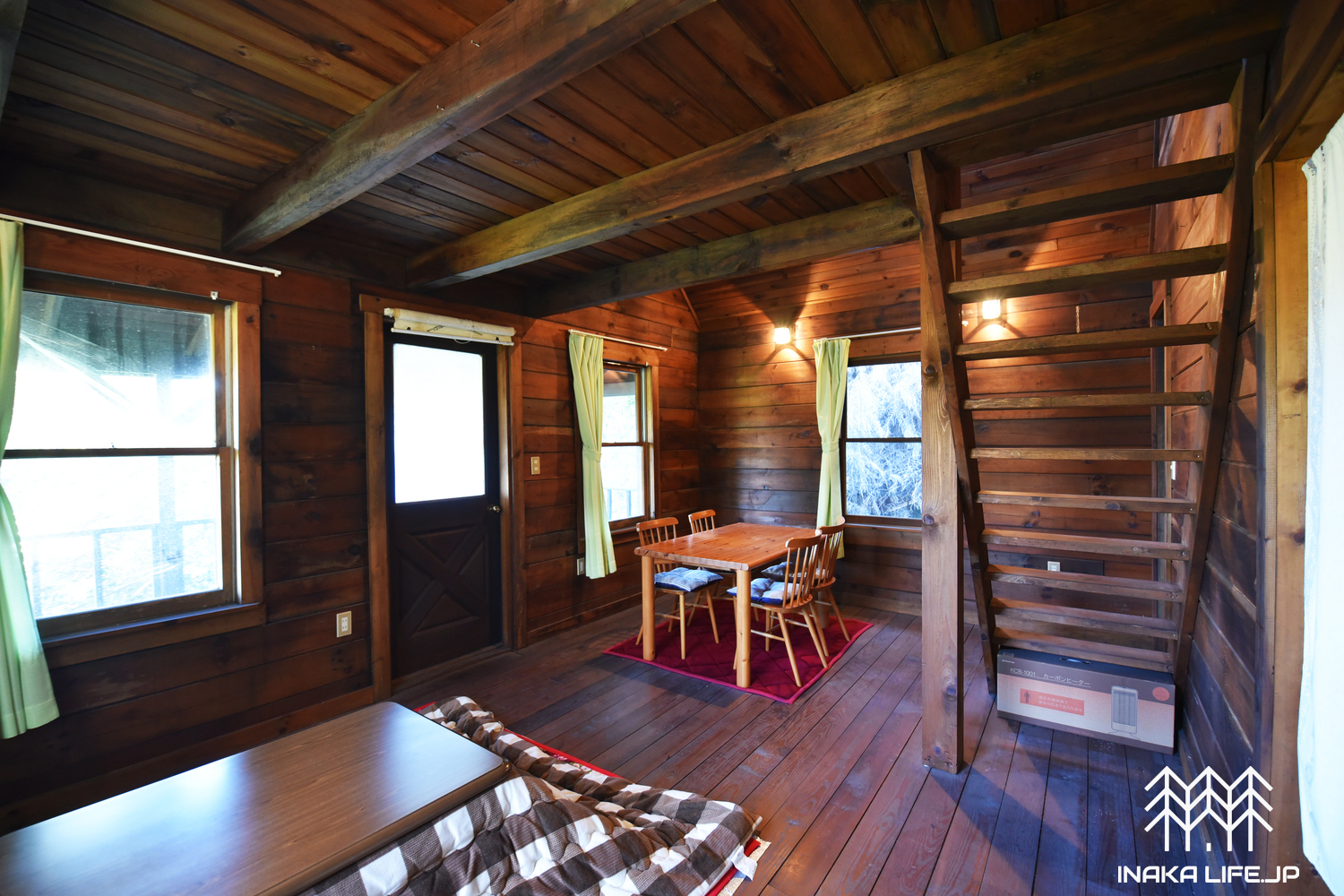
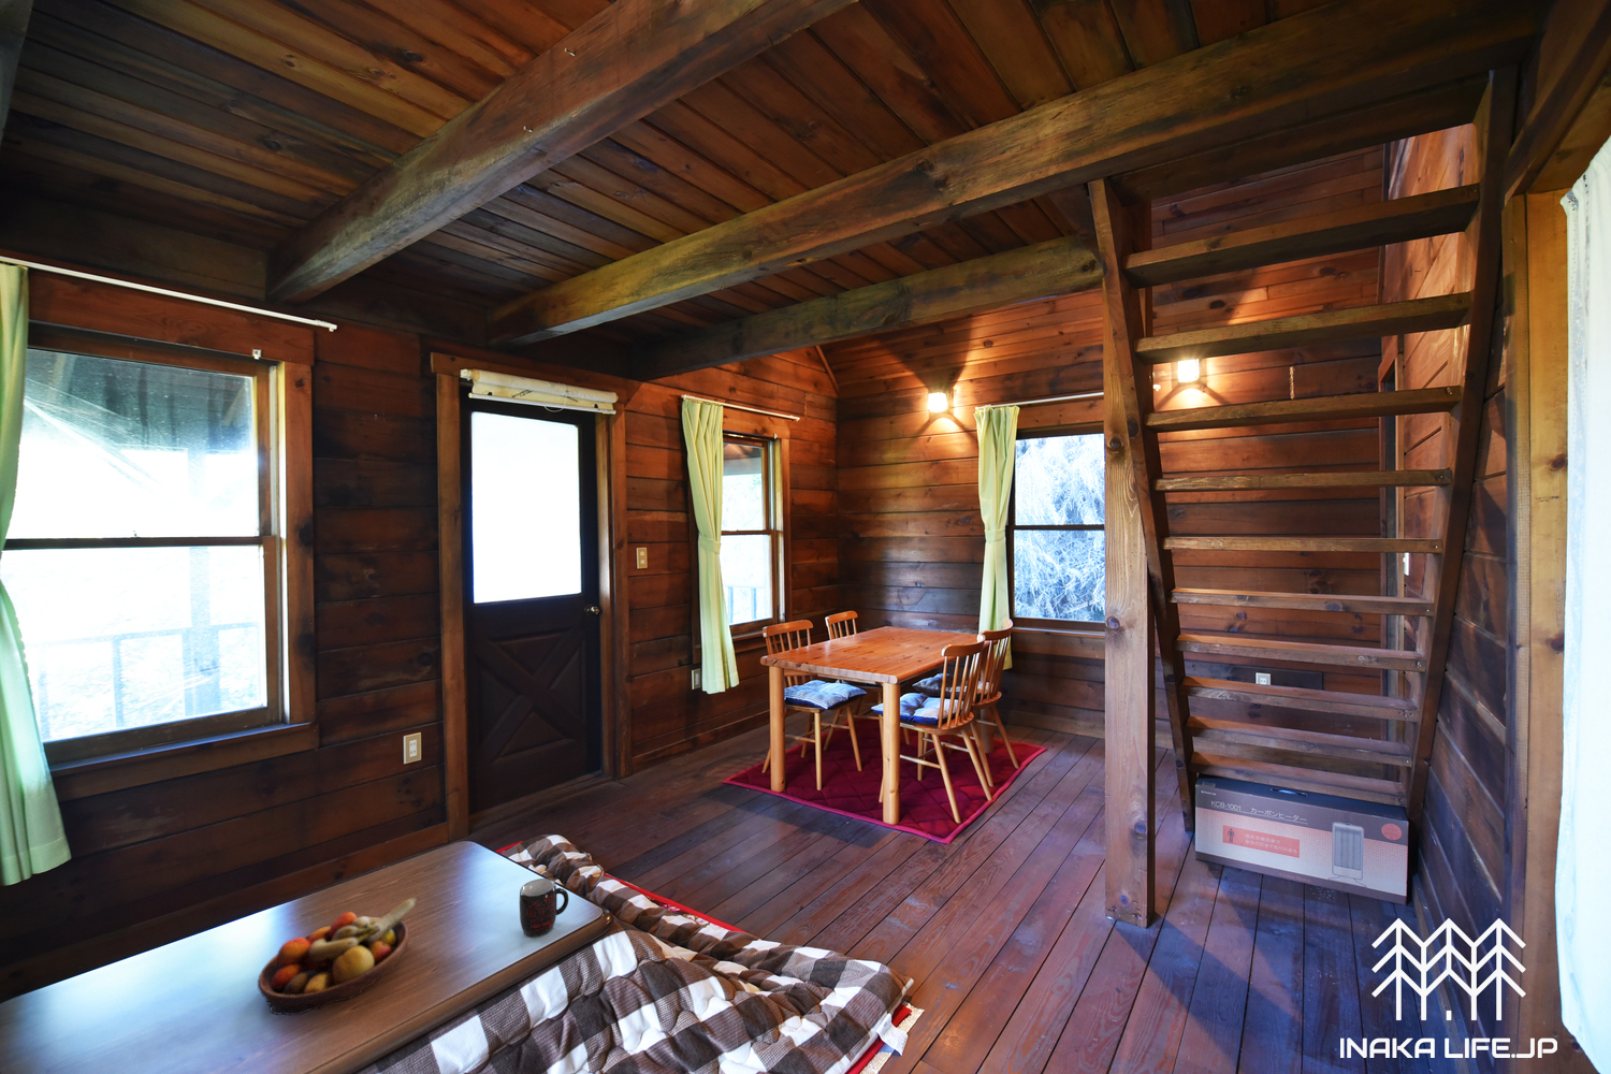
+ fruit bowl [257,897,418,1016]
+ mug [519,877,569,937]
